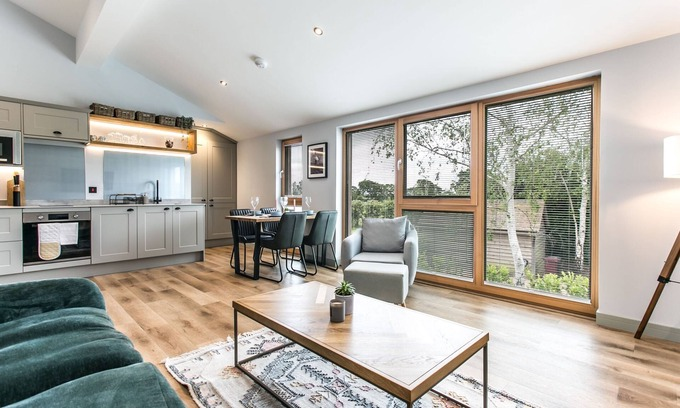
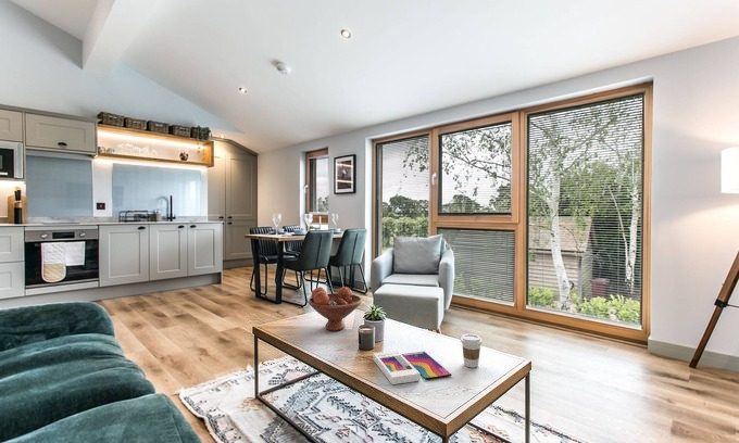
+ fruit bowl [306,286,363,331]
+ coffee cup [460,332,484,369]
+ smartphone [373,350,453,385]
